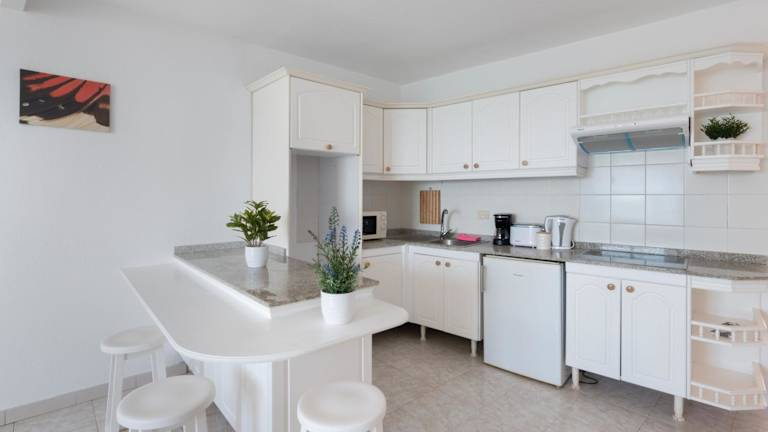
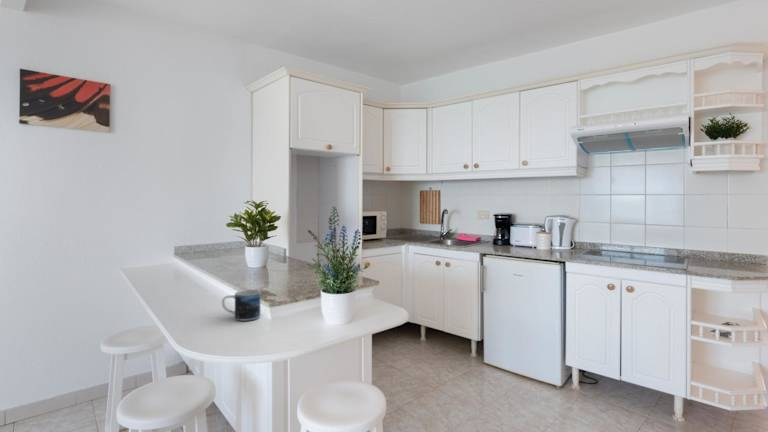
+ mug [221,289,261,322]
